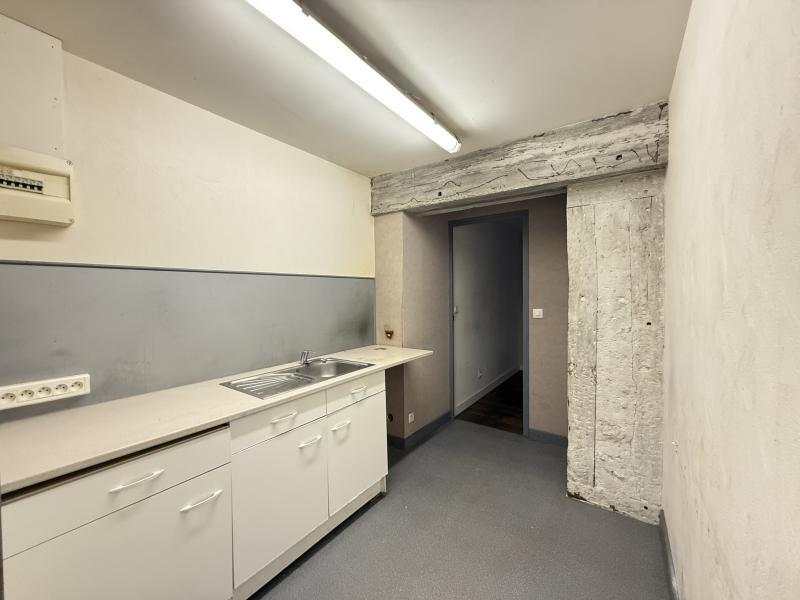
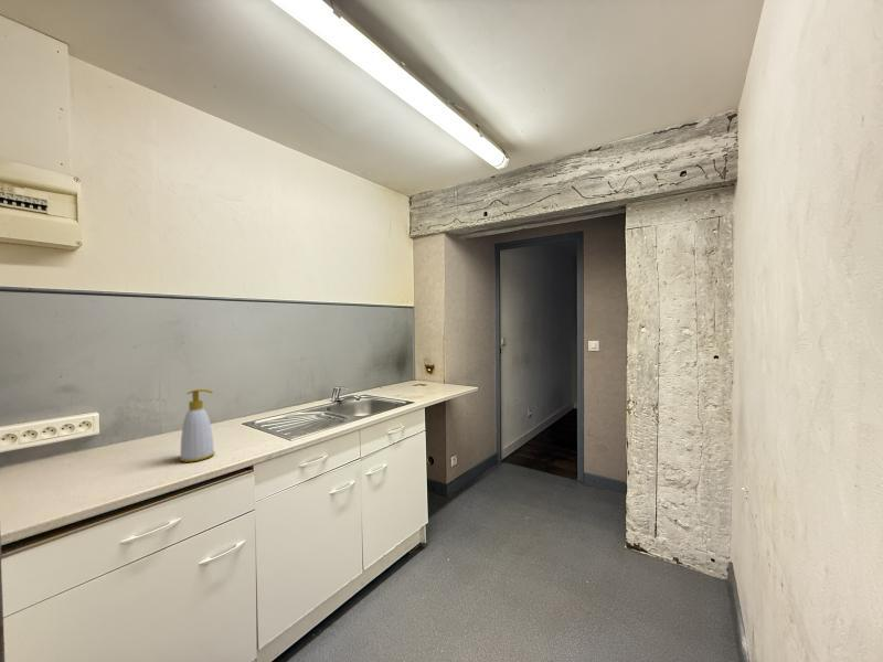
+ soap bottle [179,388,216,463]
